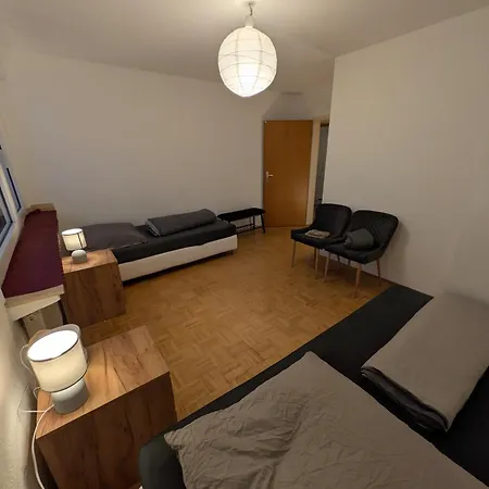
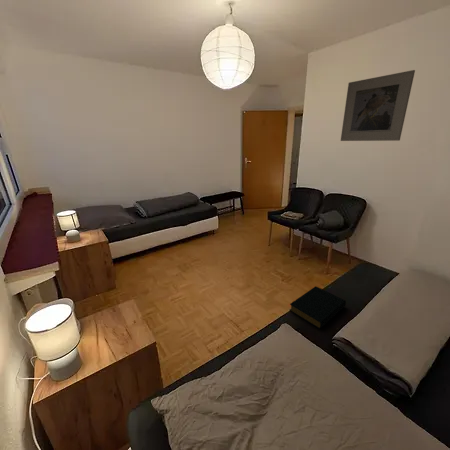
+ hardback book [289,285,347,330]
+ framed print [340,69,416,142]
